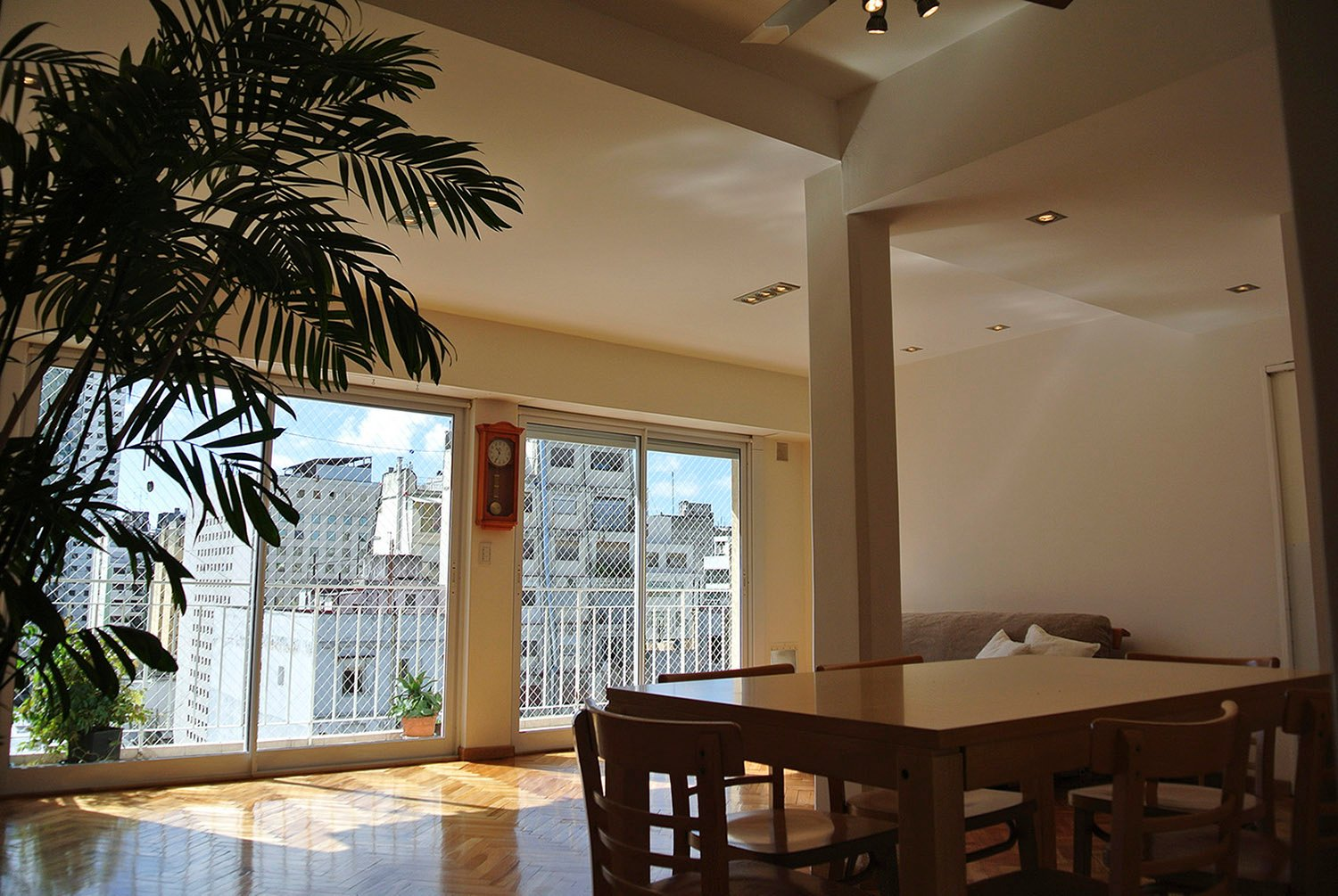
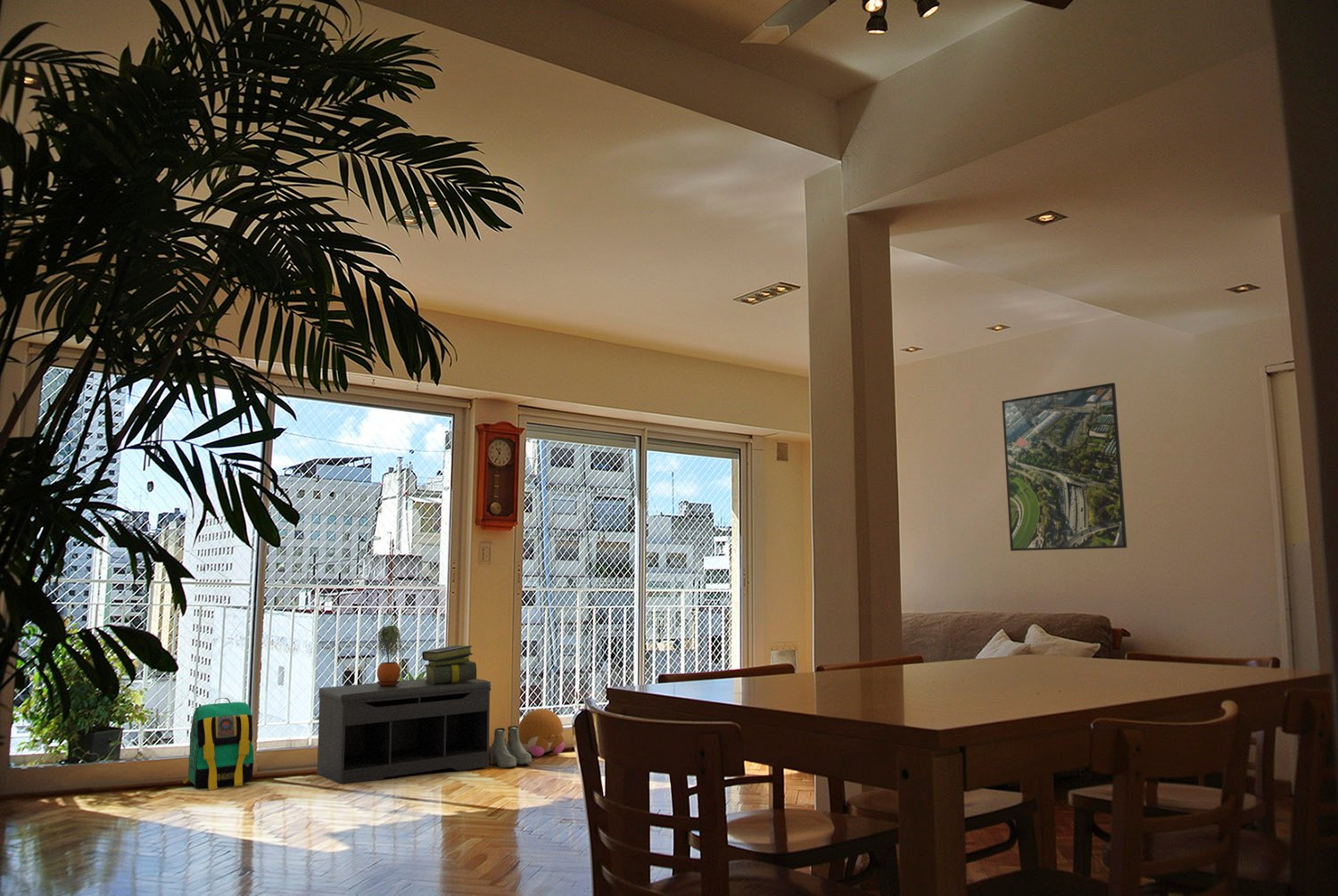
+ potted plant [376,625,404,686]
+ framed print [1002,382,1127,552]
+ backpack [182,697,255,792]
+ stack of books [421,645,477,685]
+ bench [316,678,491,785]
+ plush toy [518,708,566,758]
+ boots [490,725,533,769]
